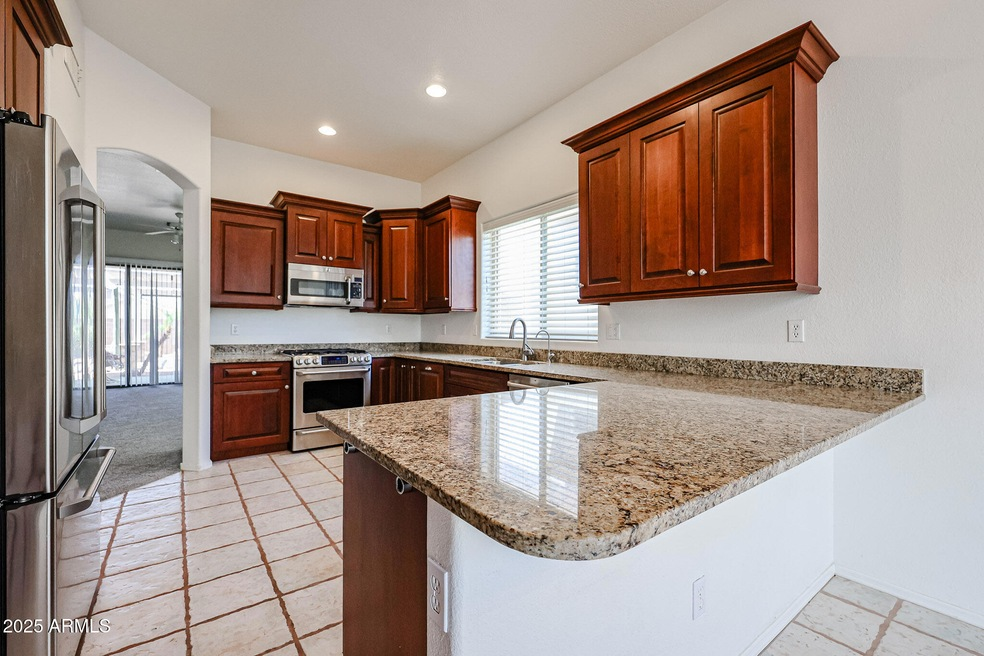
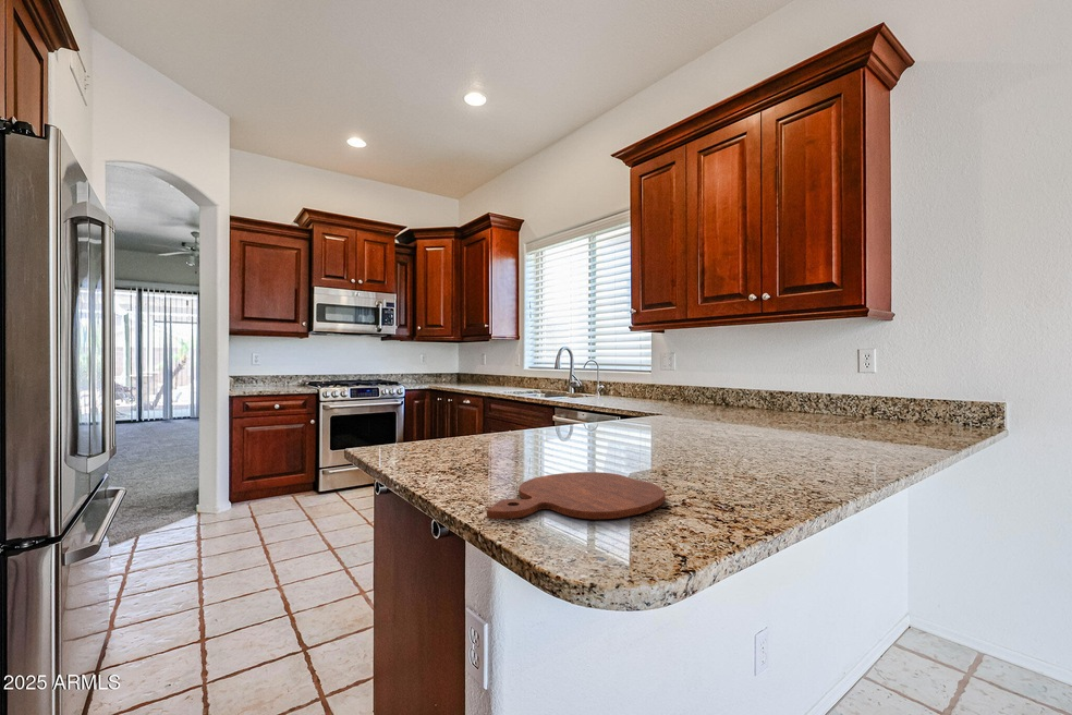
+ cutting board [486,471,667,520]
